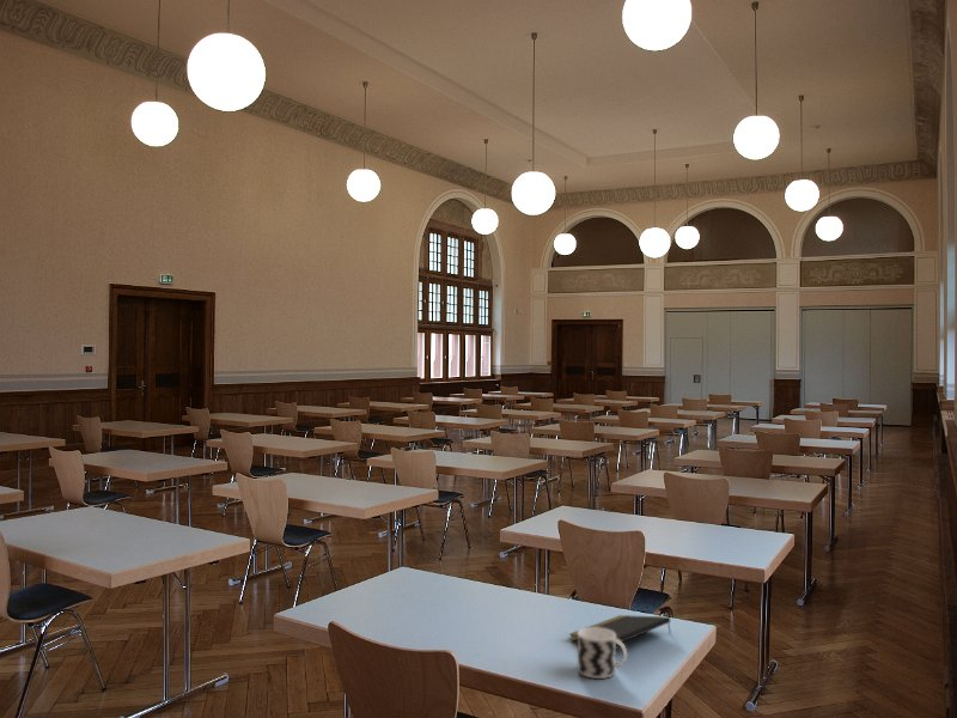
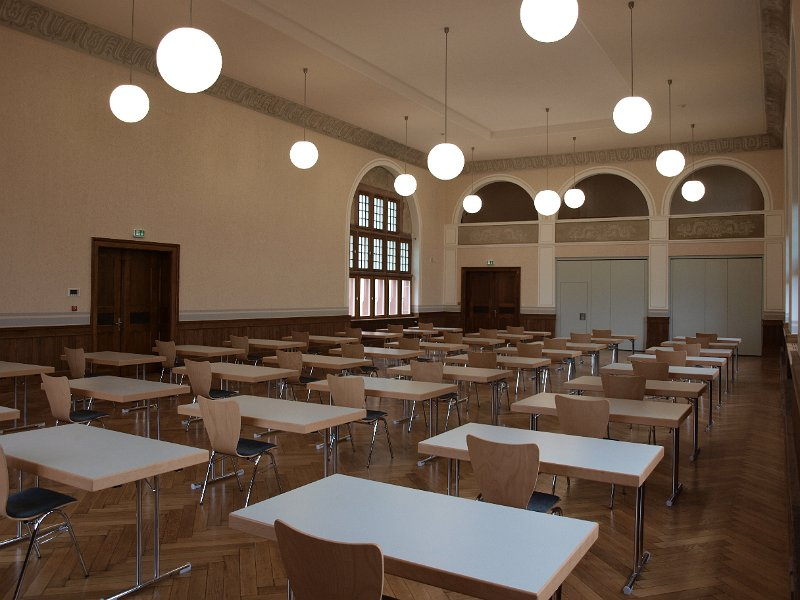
- cup [577,627,628,680]
- notepad [568,614,672,643]
